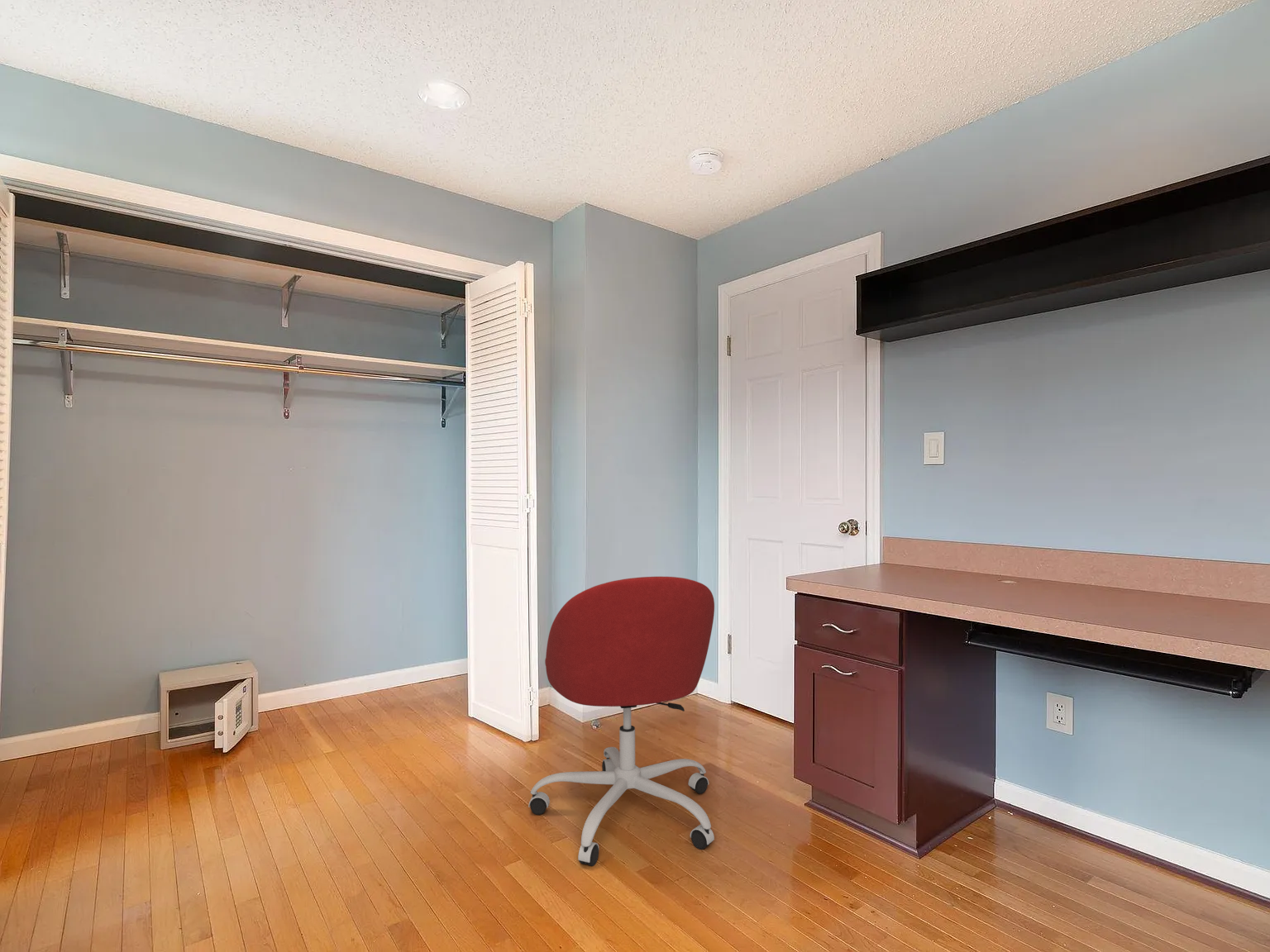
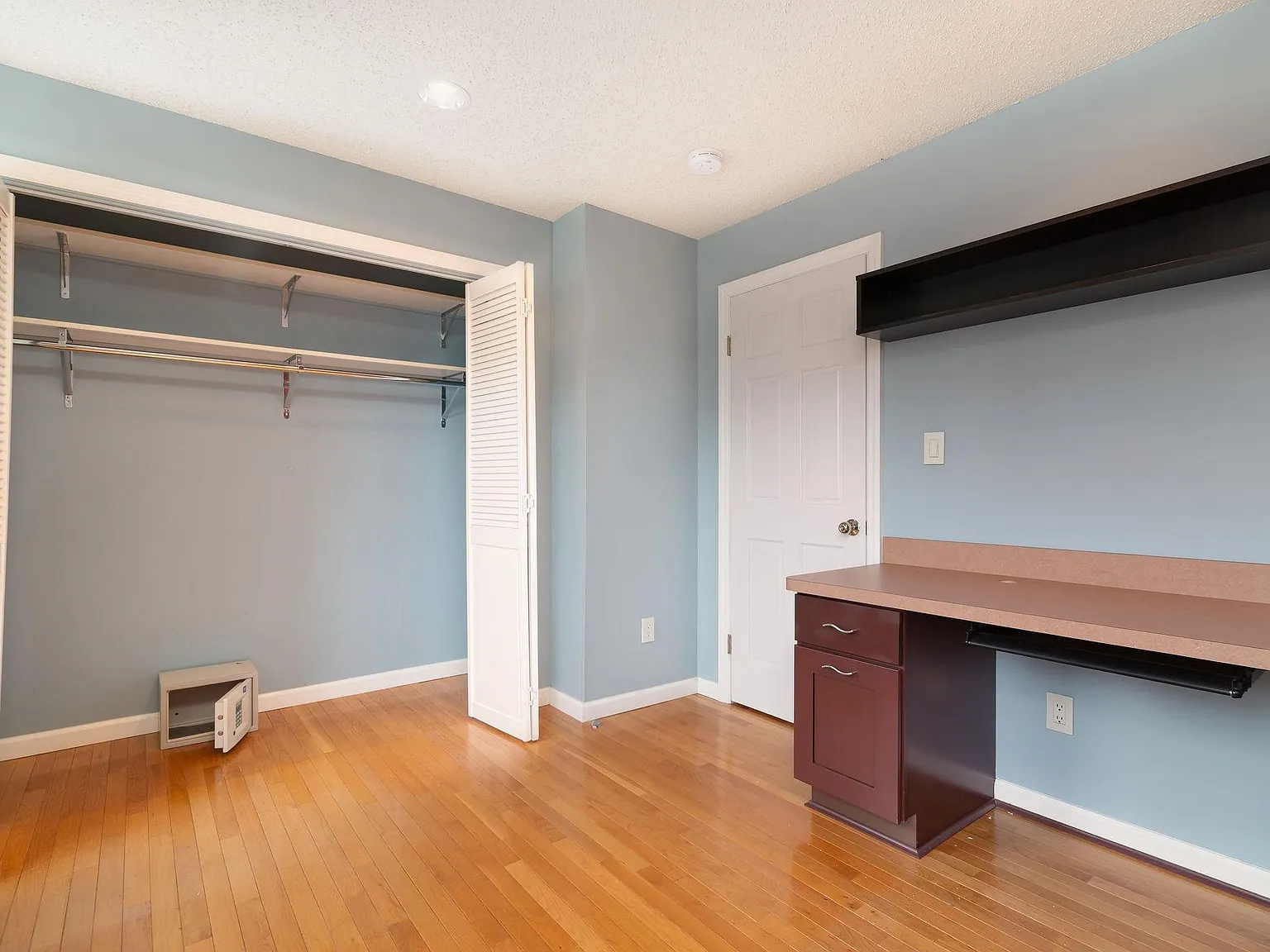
- office chair [528,576,715,867]
